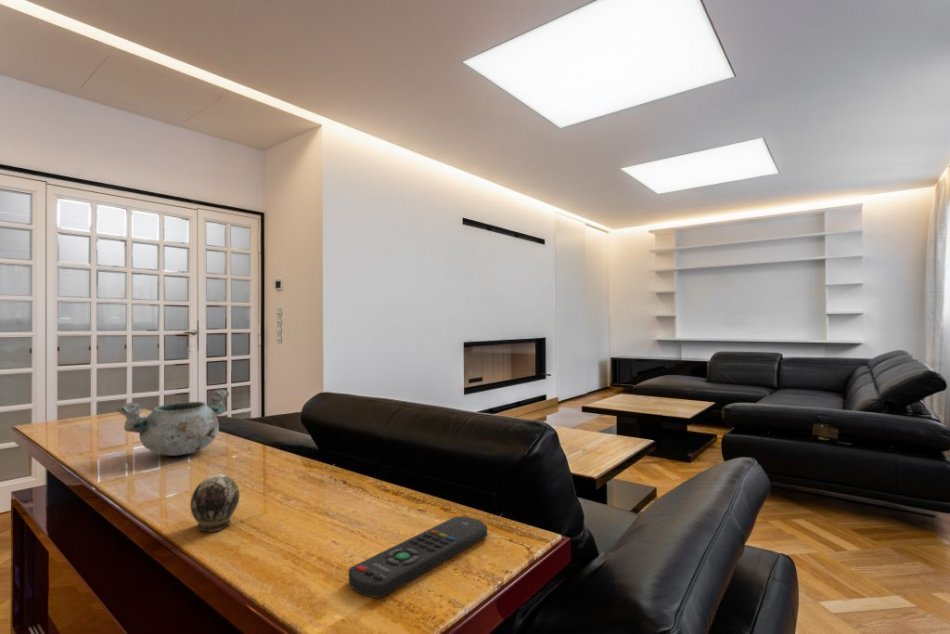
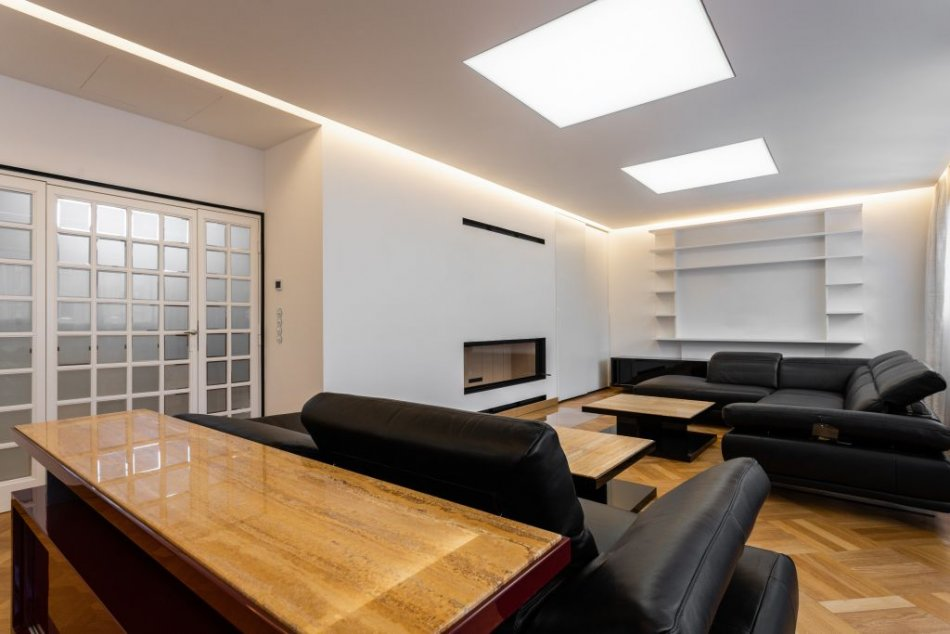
- decorative bowl [116,388,230,457]
- decorative egg [190,474,240,533]
- remote control [348,515,488,599]
